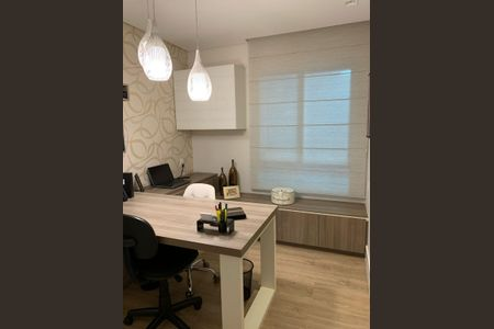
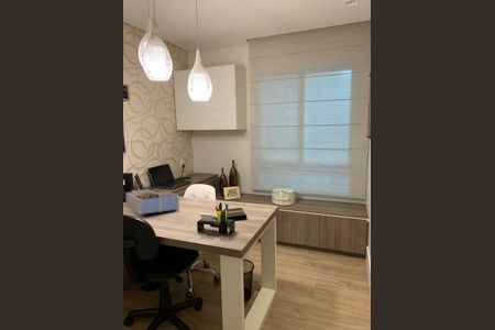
+ desk organizer [125,188,180,216]
